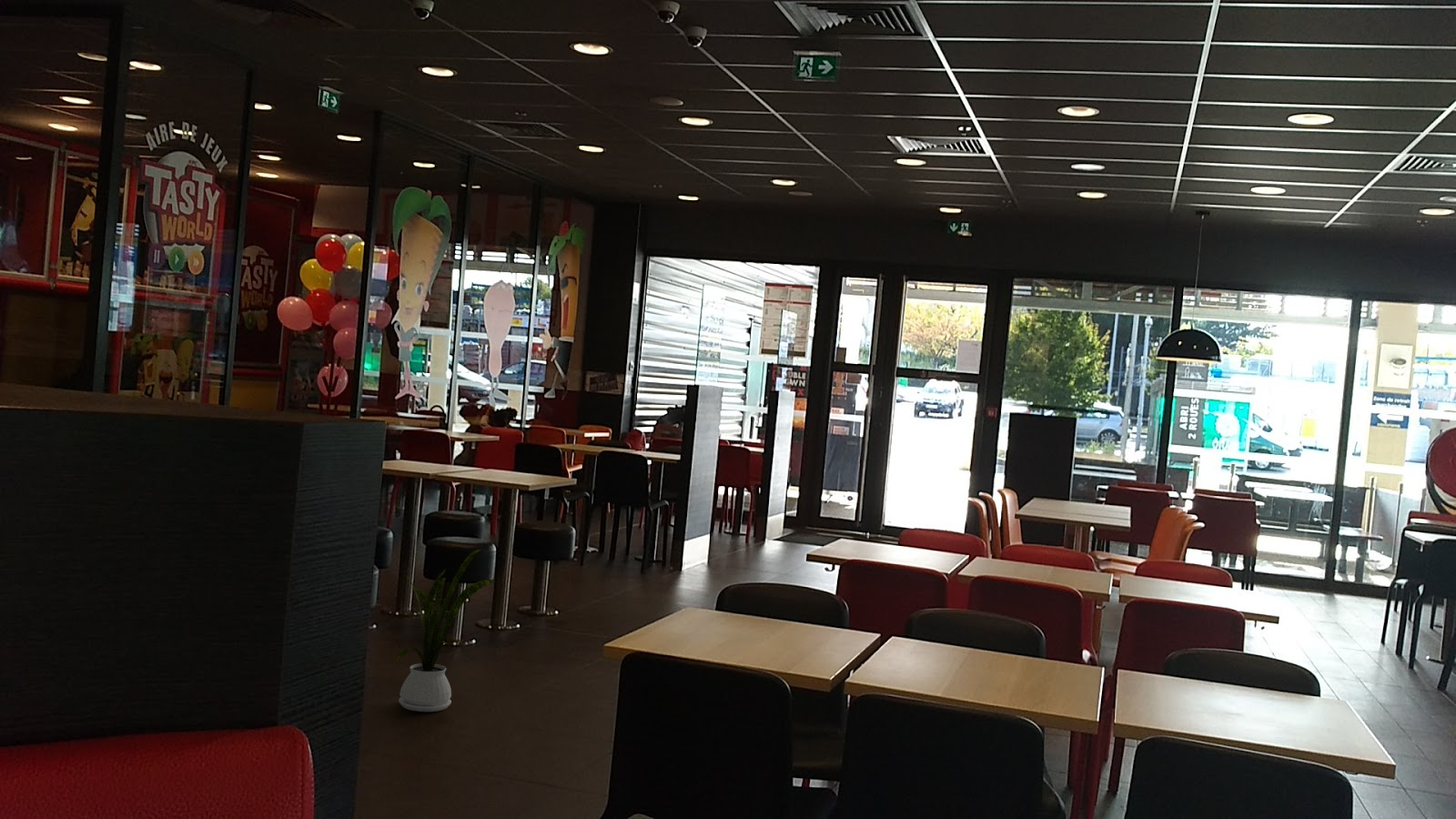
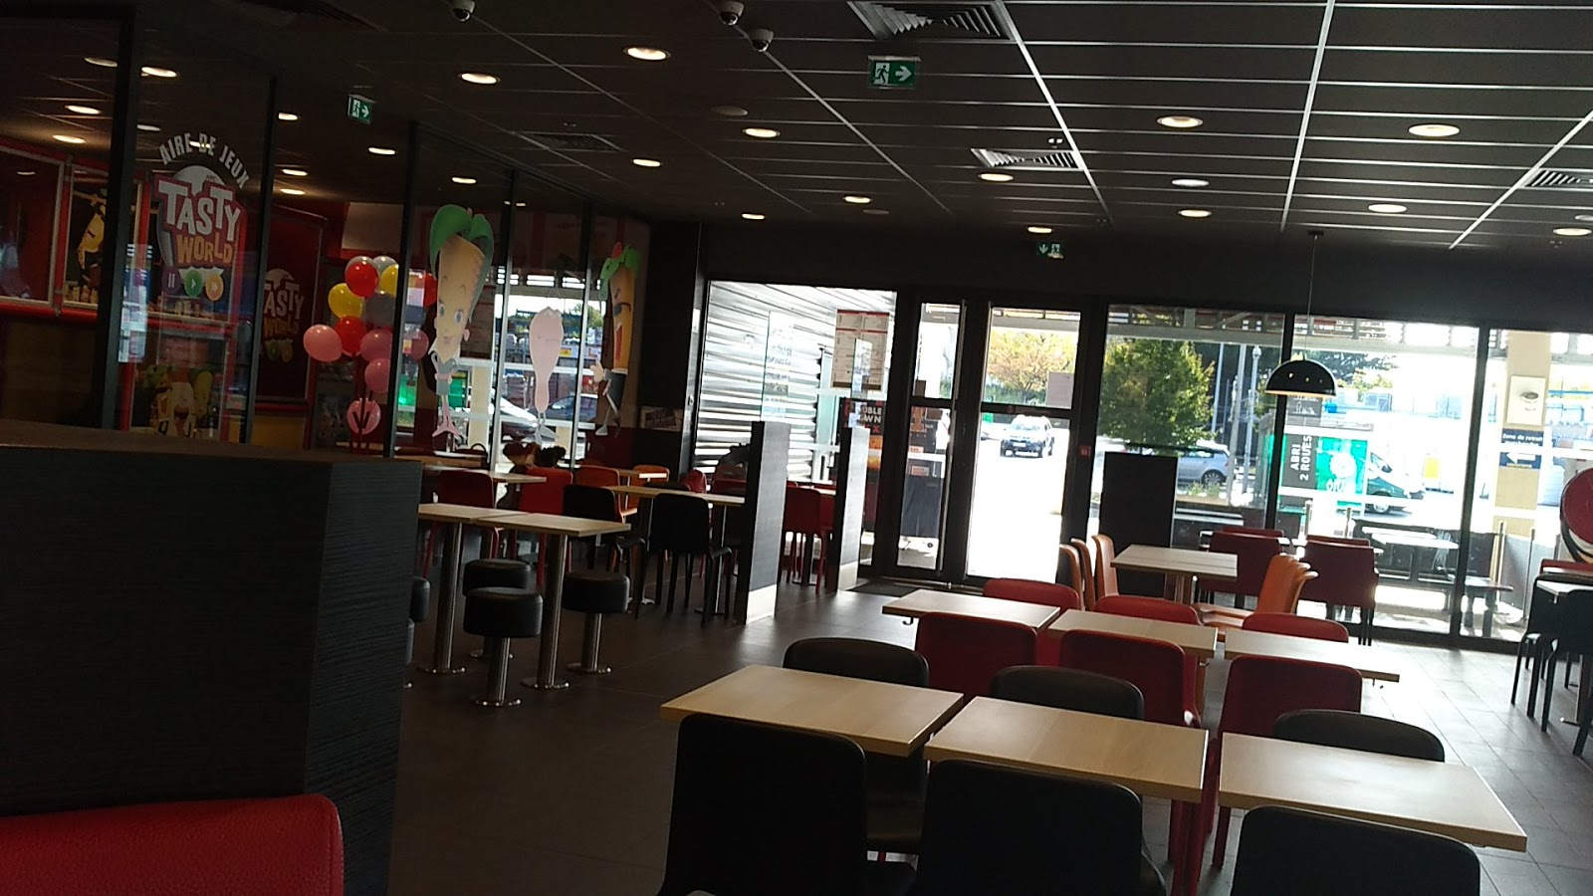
- house plant [396,548,496,713]
